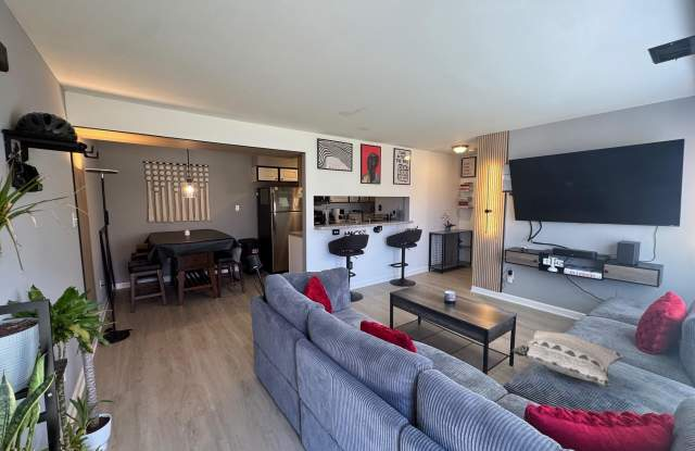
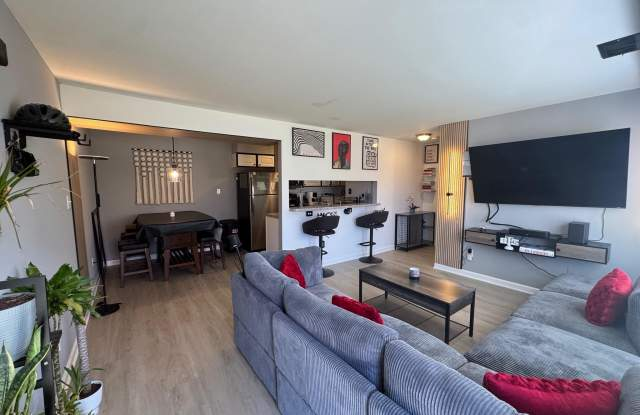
- decorative pillow [510,329,626,388]
